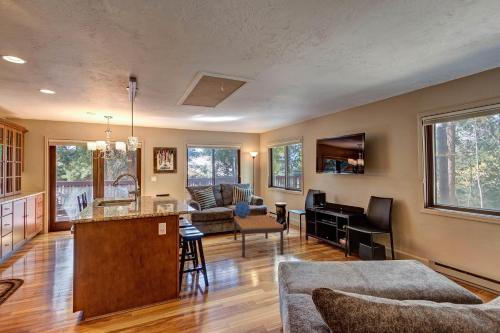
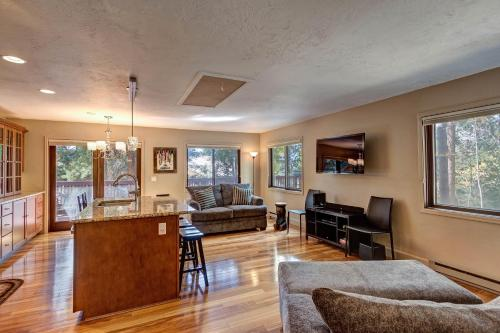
- coffee table [233,214,285,258]
- decorative globe [233,200,251,218]
